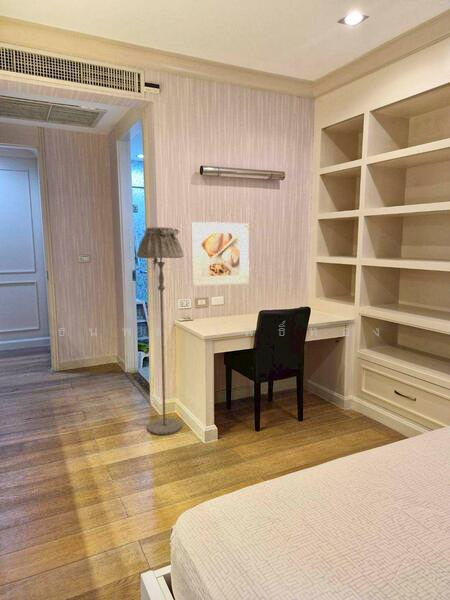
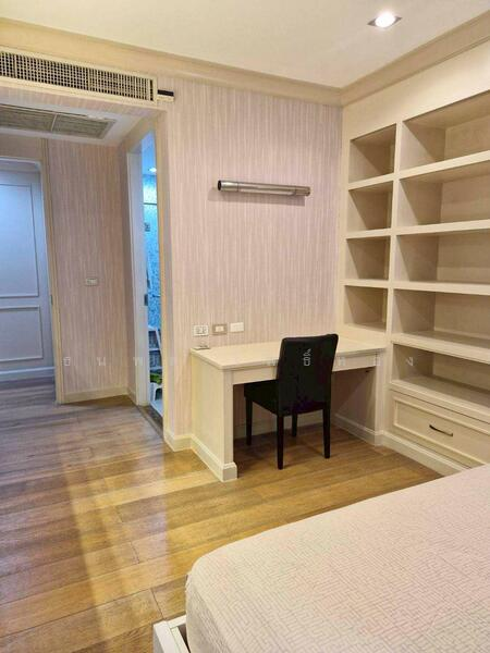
- floor lamp [136,226,185,436]
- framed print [190,221,250,288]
